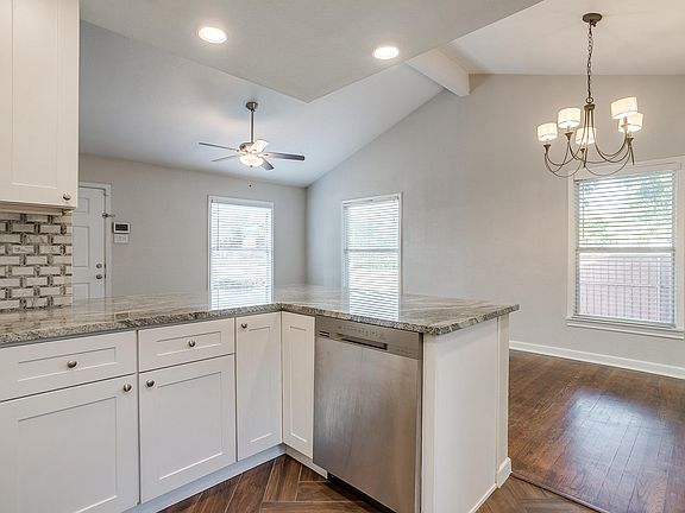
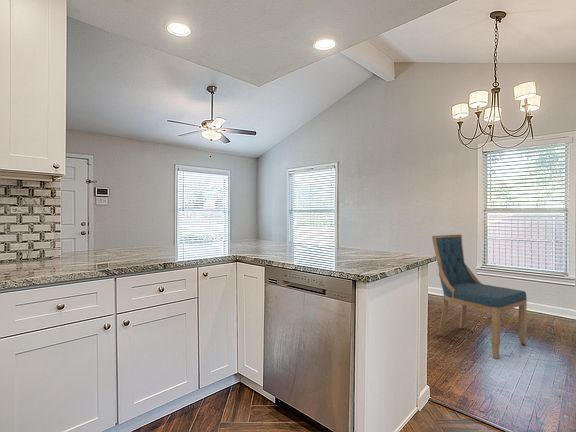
+ chair [431,234,528,359]
